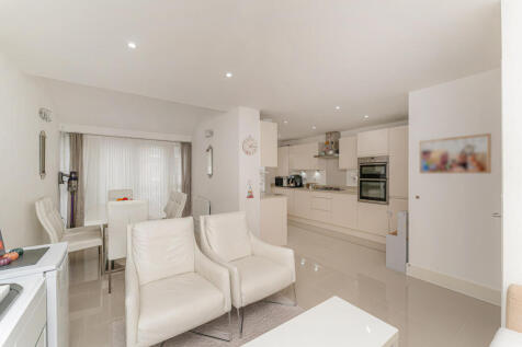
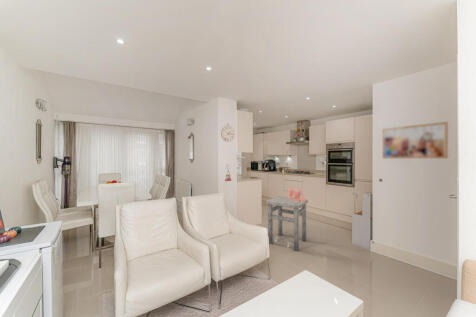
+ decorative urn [287,184,306,202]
+ side table [265,195,309,252]
